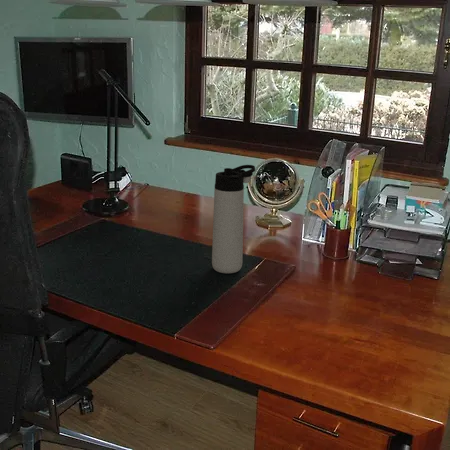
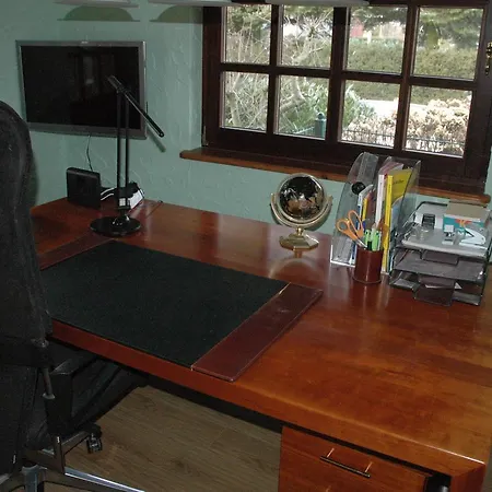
- thermos bottle [211,164,256,274]
